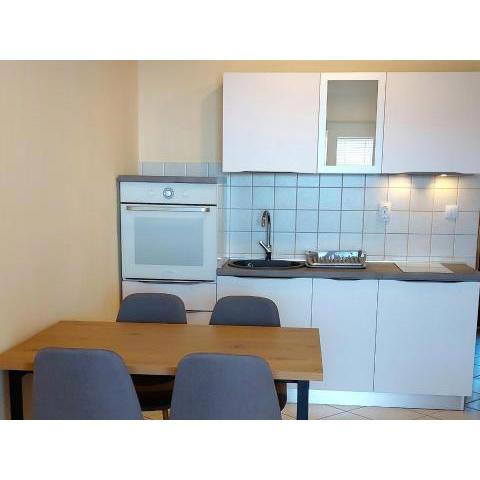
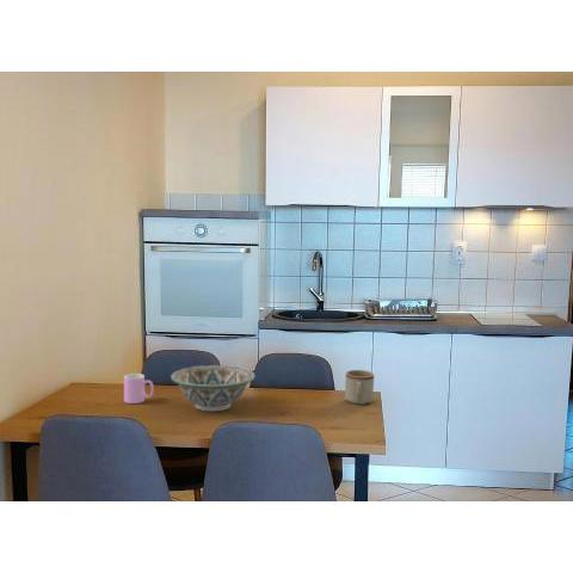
+ cup [123,372,155,405]
+ decorative bowl [170,364,257,412]
+ mug [344,369,375,406]
